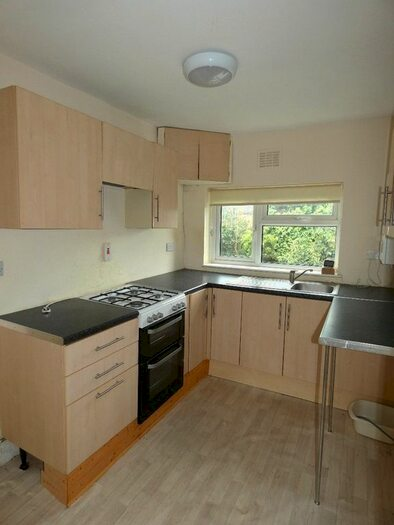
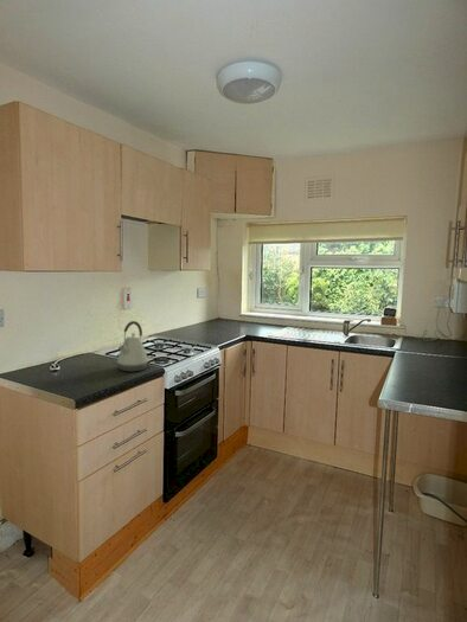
+ kettle [116,320,149,373]
